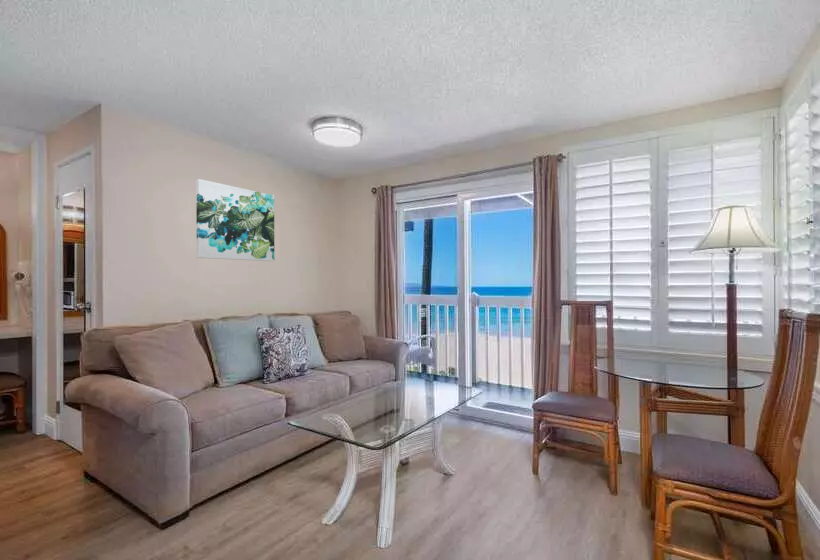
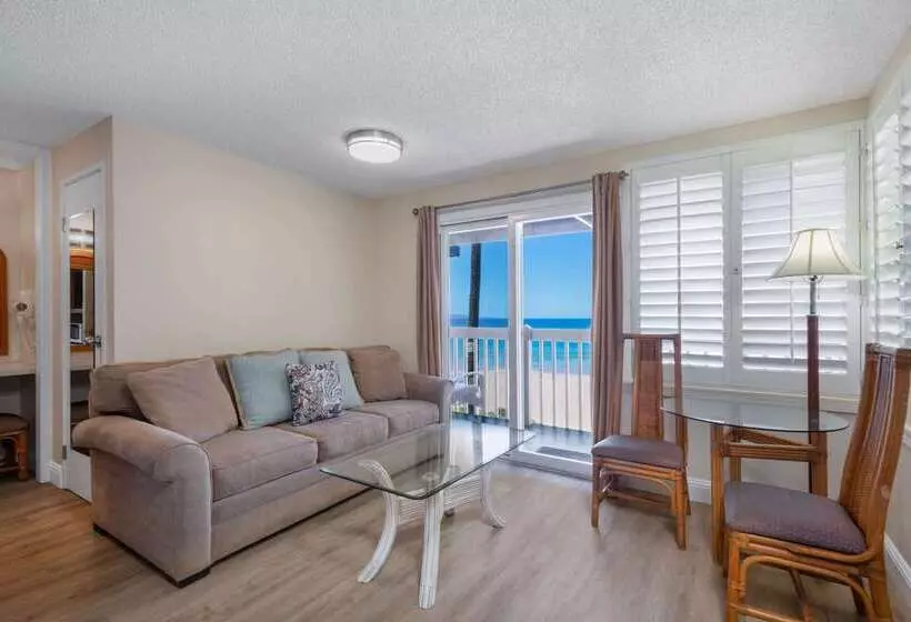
- wall art [195,178,275,262]
